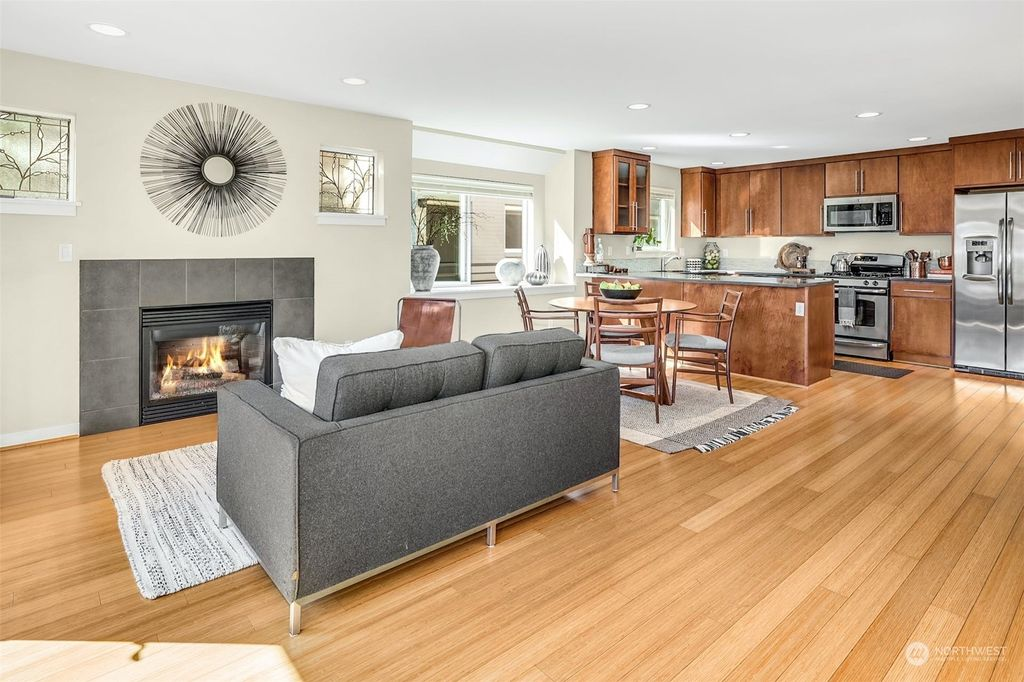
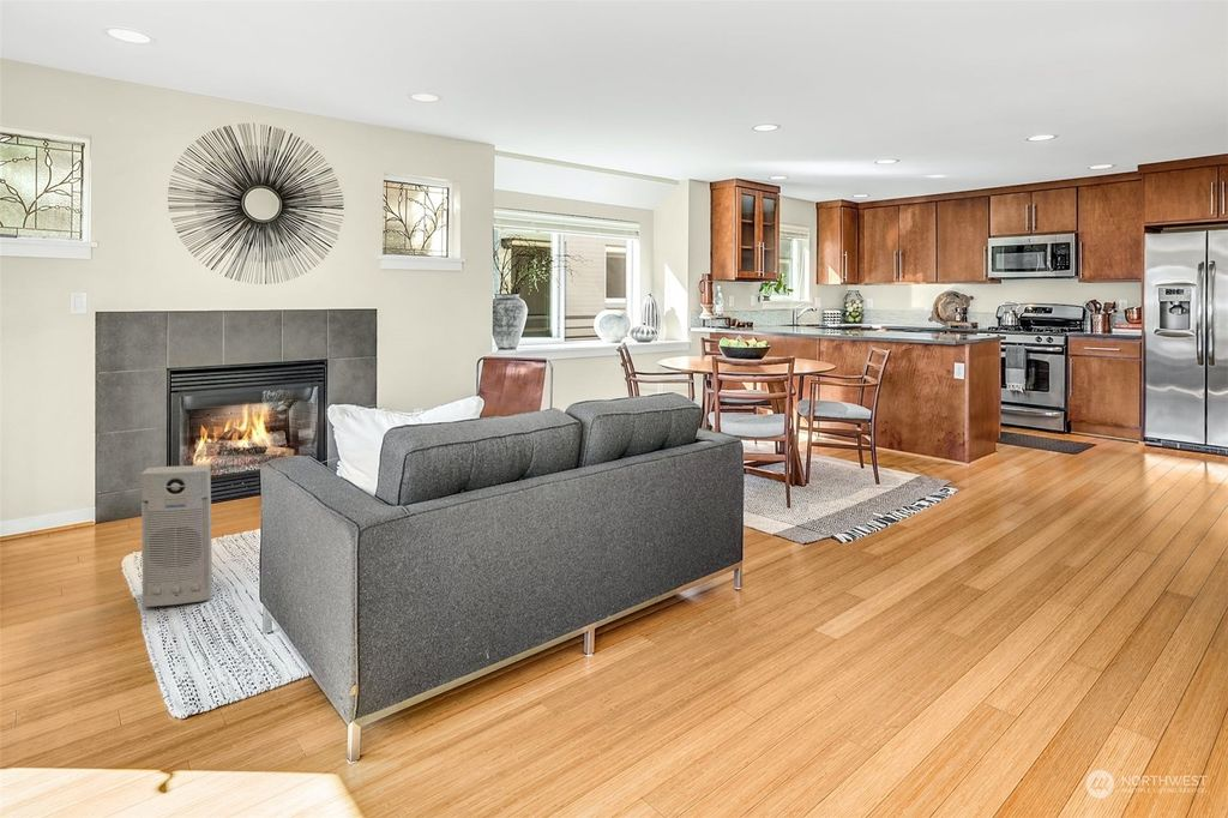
+ air purifier [140,464,213,608]
